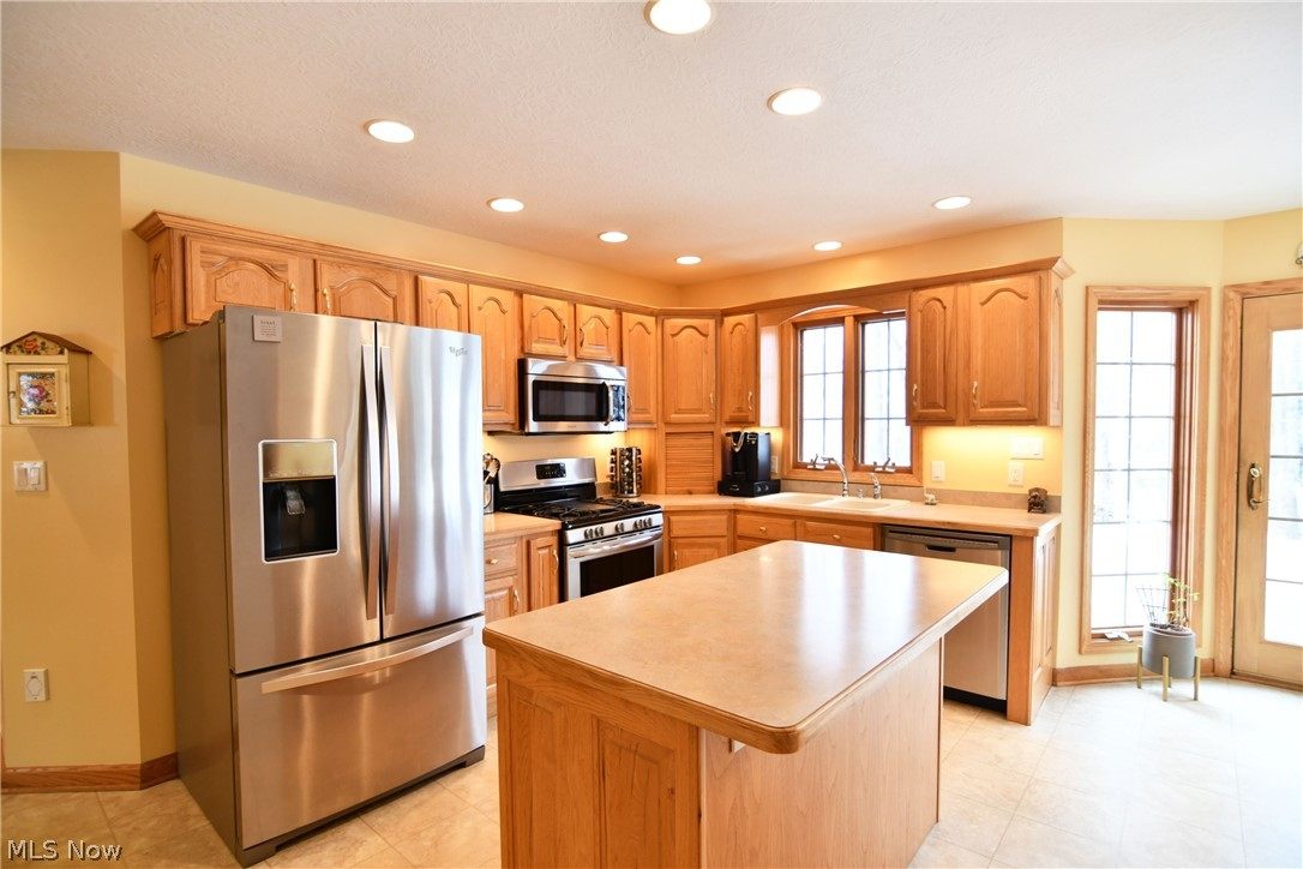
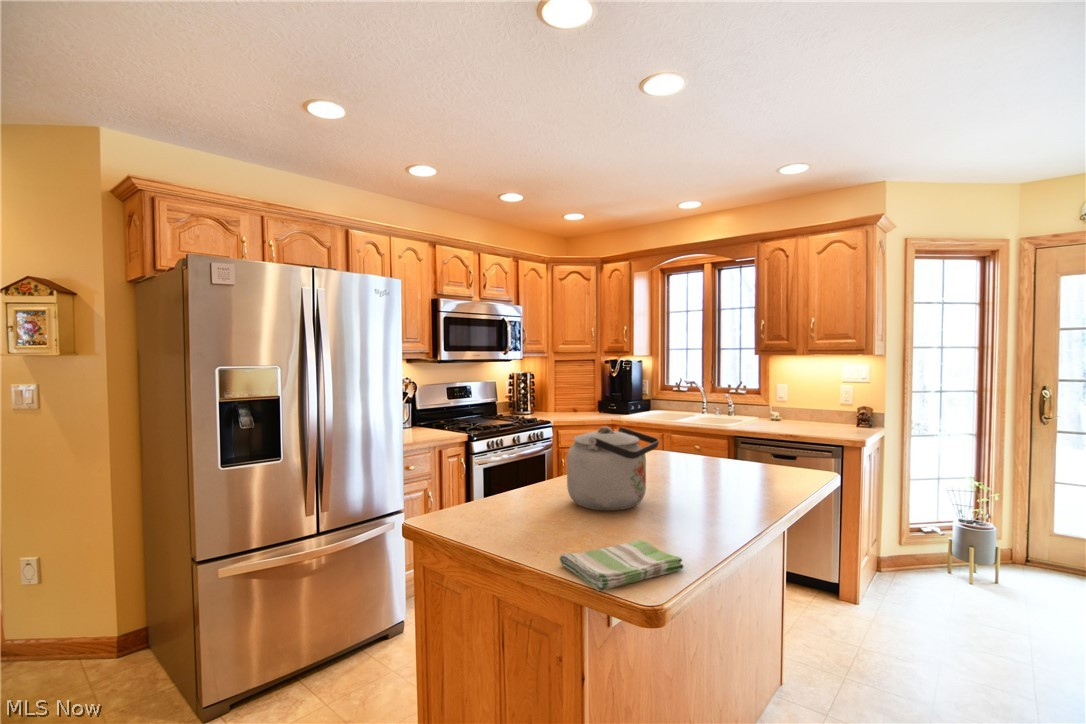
+ dish towel [558,539,685,592]
+ kettle [566,426,660,512]
